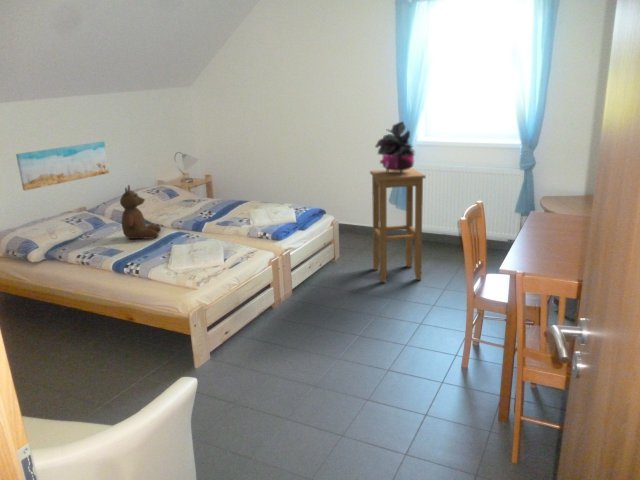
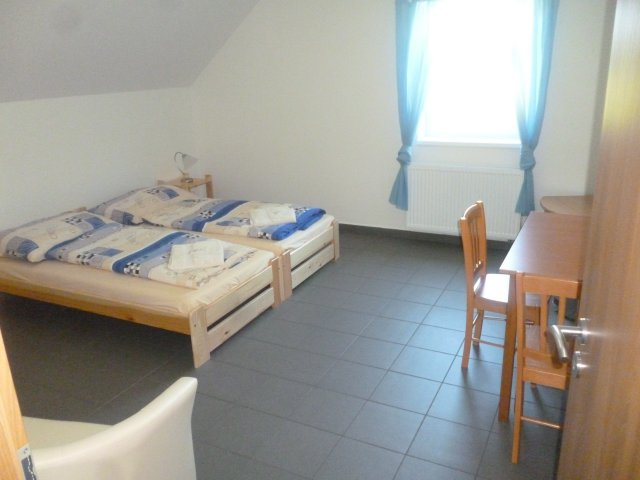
- potted plant [374,120,417,175]
- stool [369,168,427,283]
- teddy bear [119,184,162,240]
- wall art [15,141,110,192]
